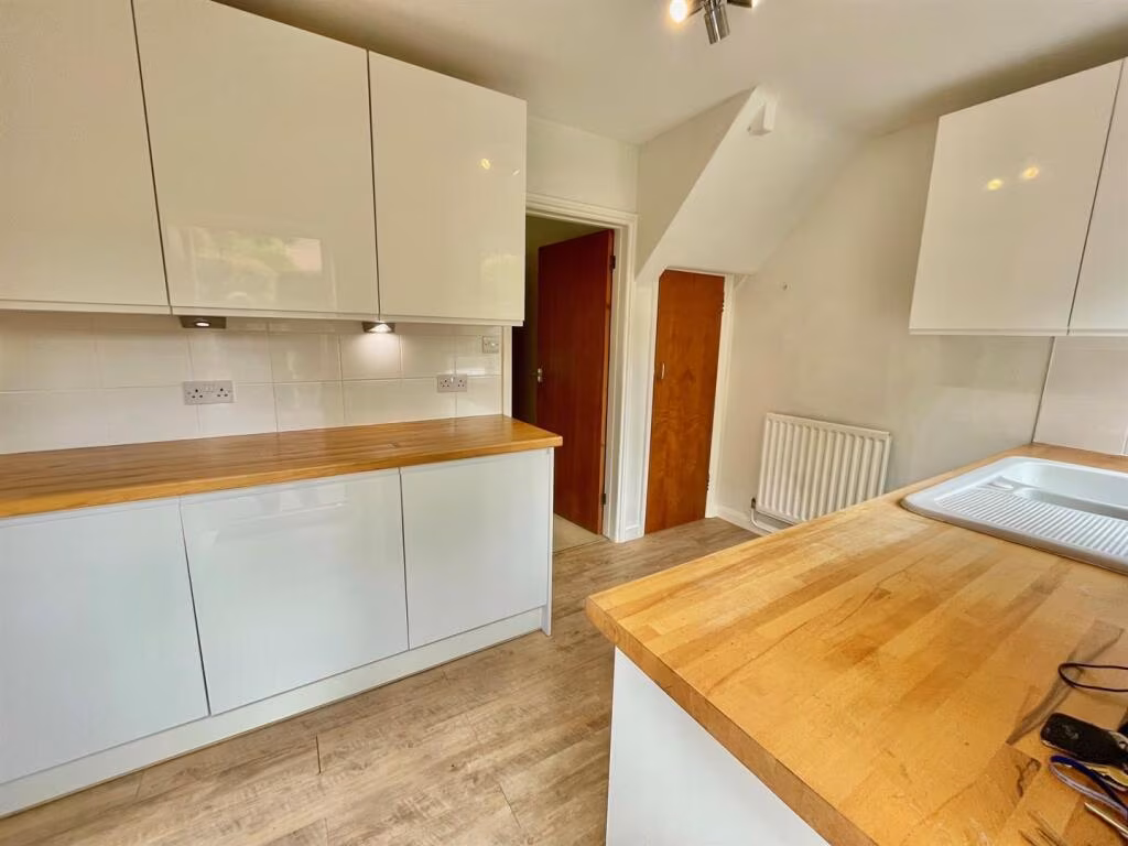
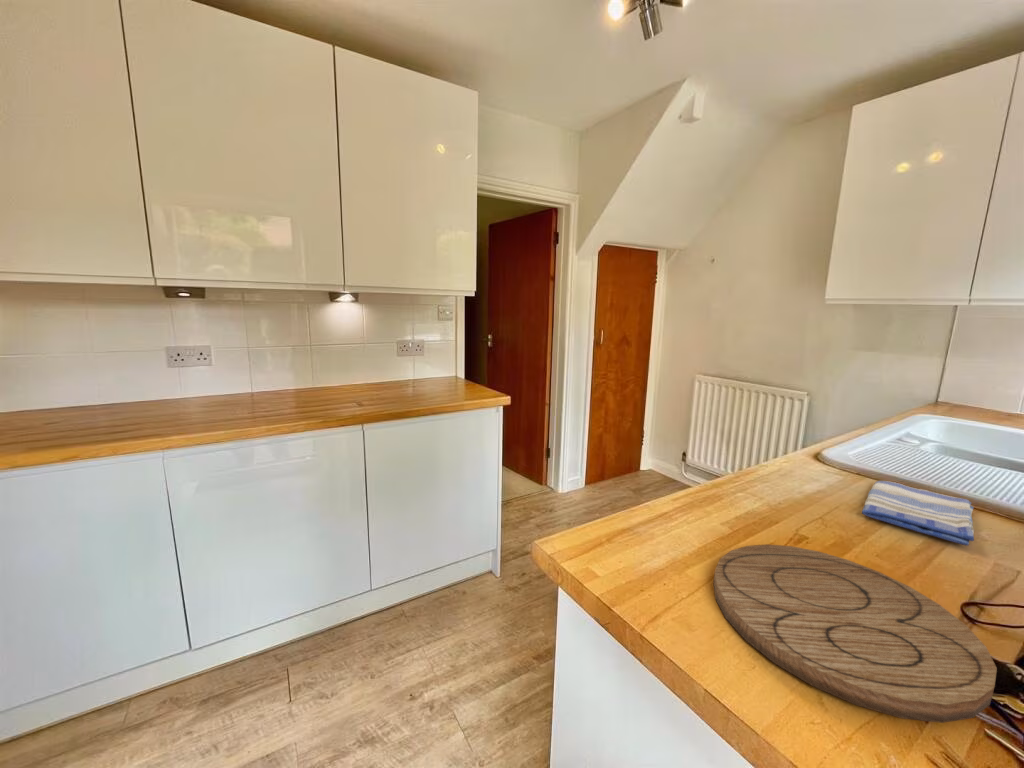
+ cutting board [712,543,998,724]
+ dish towel [861,480,975,547]
